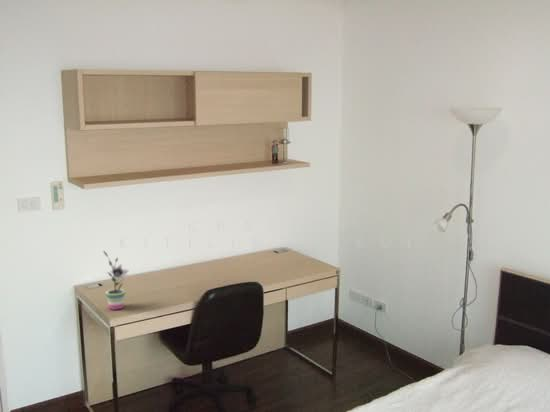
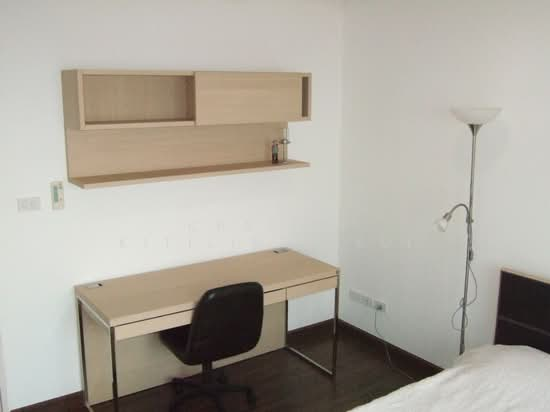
- potted plant [102,250,129,311]
